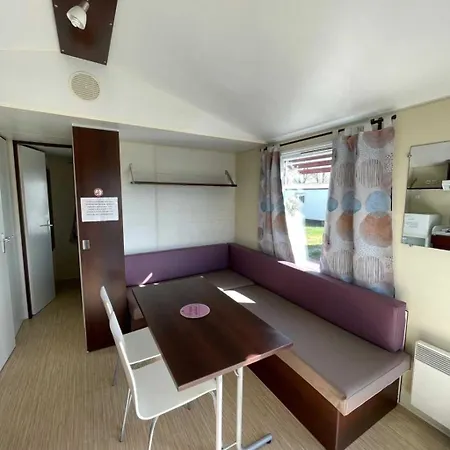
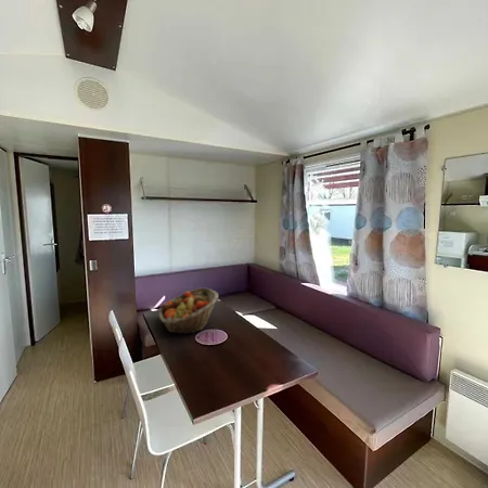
+ fruit basket [158,286,219,335]
